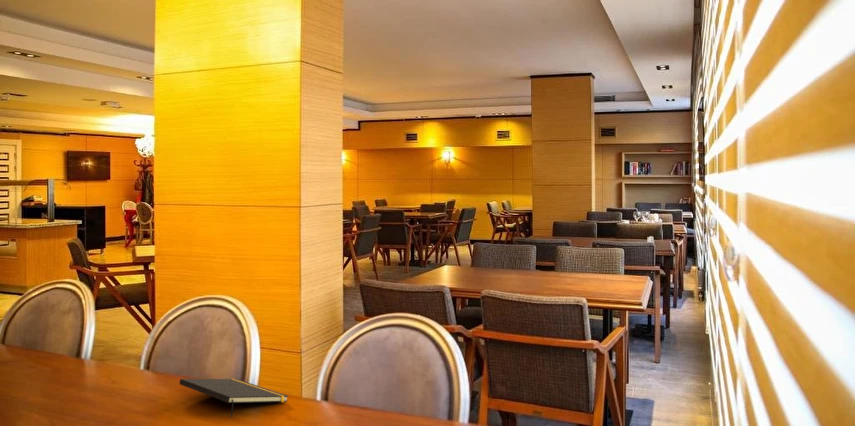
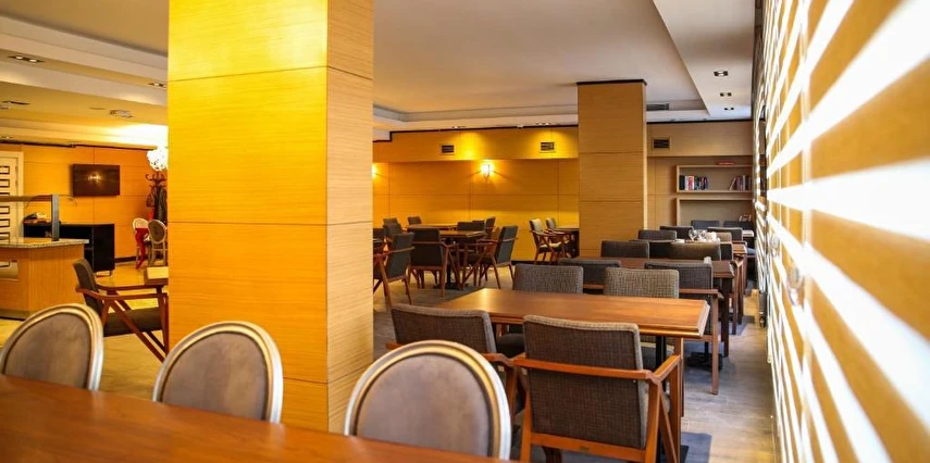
- notepad [178,378,289,419]
